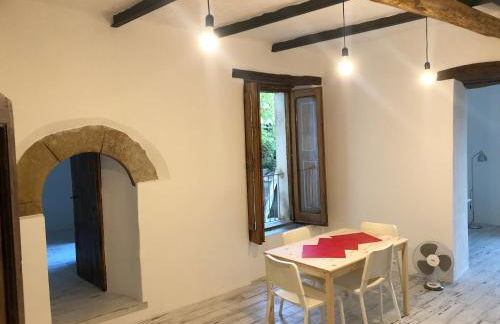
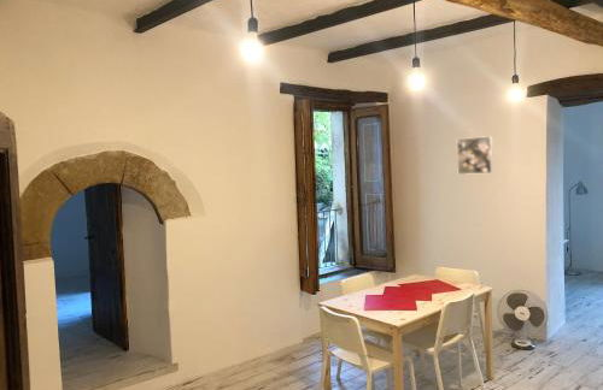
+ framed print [456,135,494,176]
